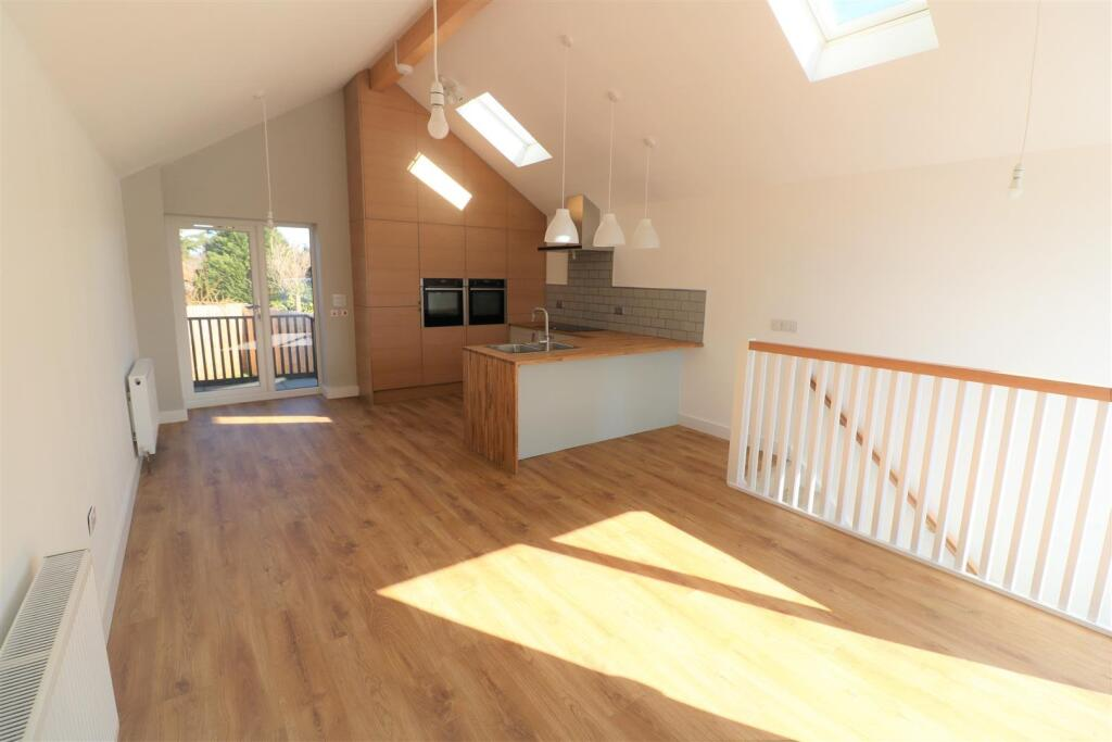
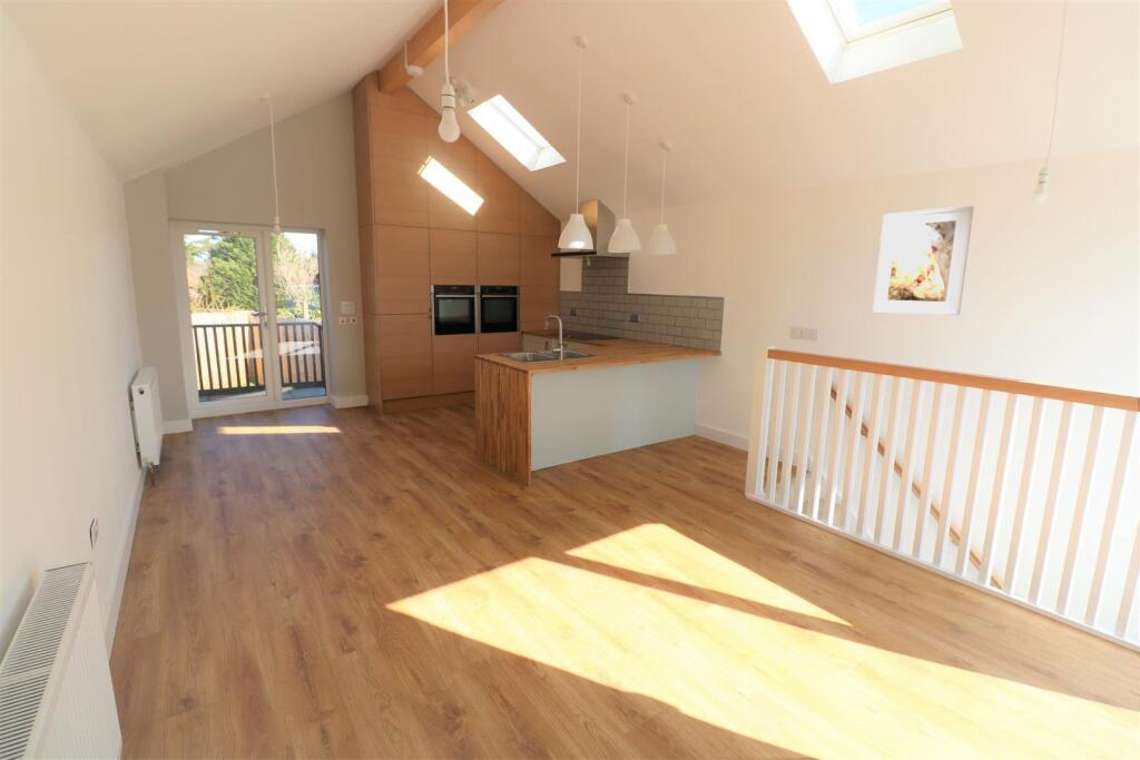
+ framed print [872,205,975,316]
